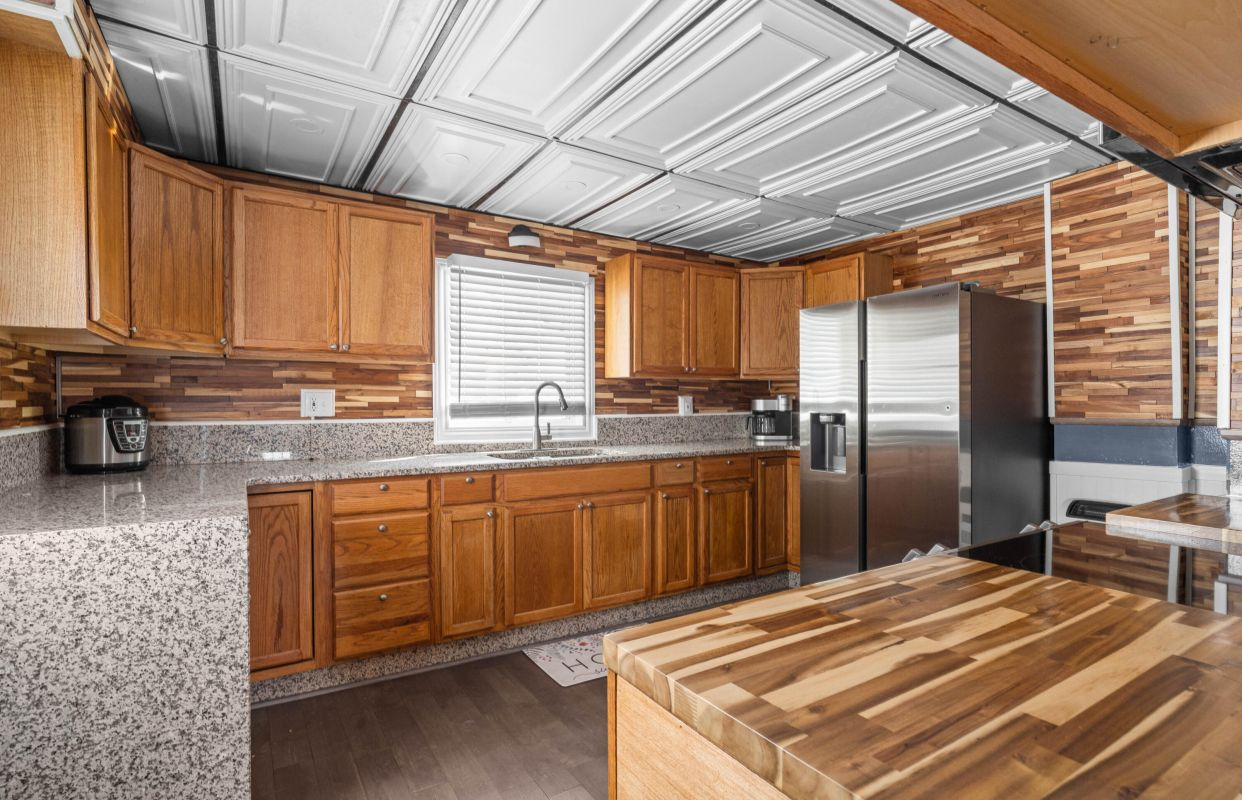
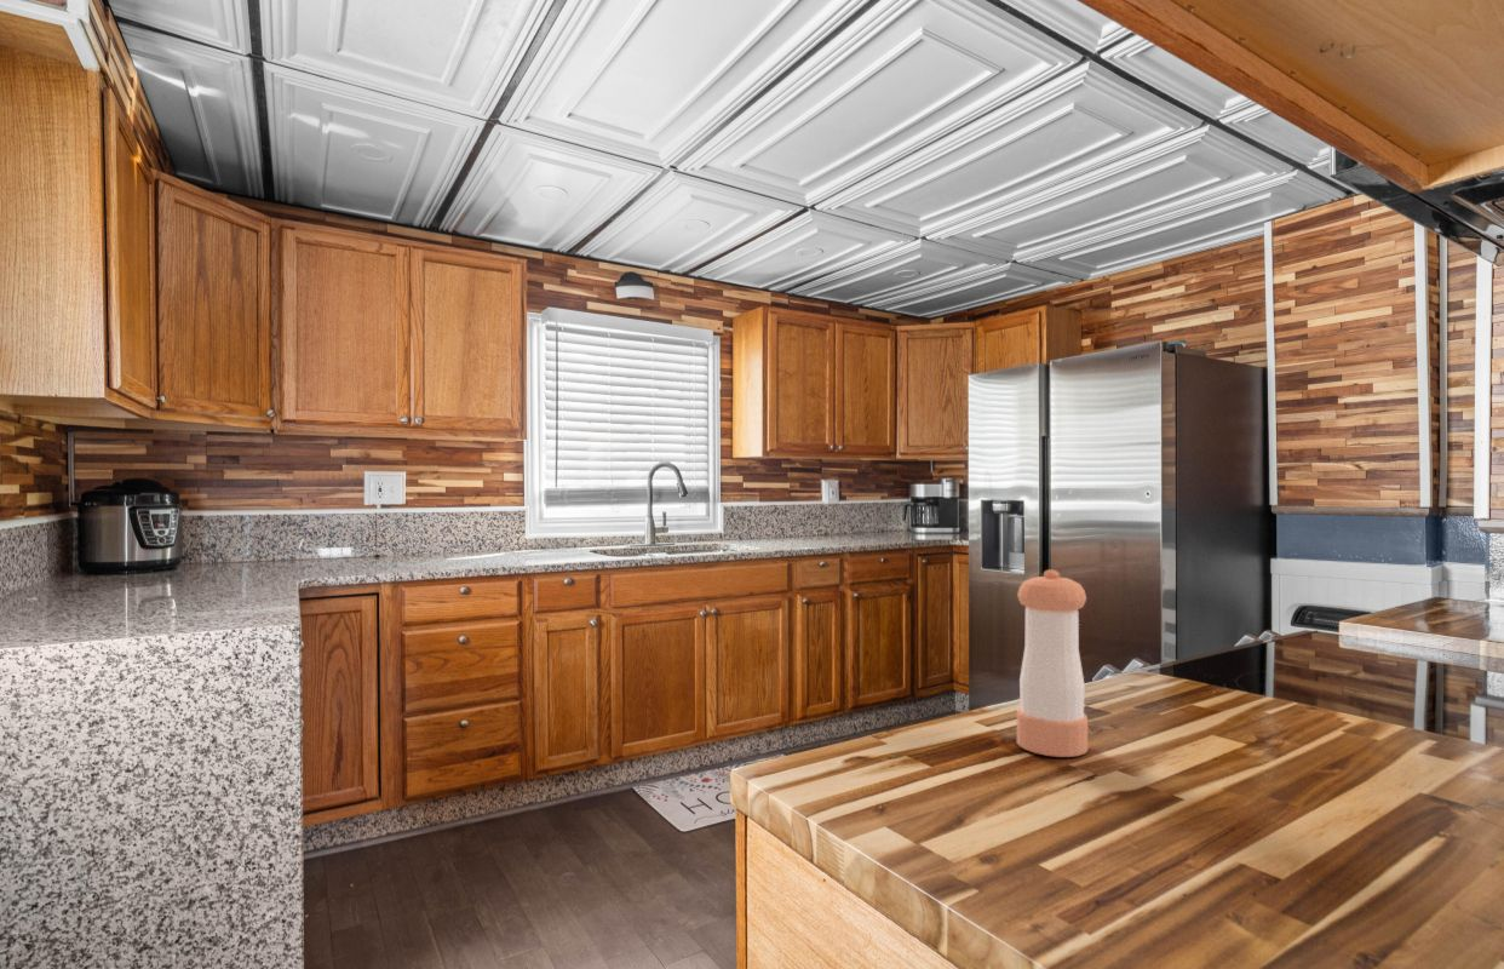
+ pepper shaker [1016,569,1089,758]
